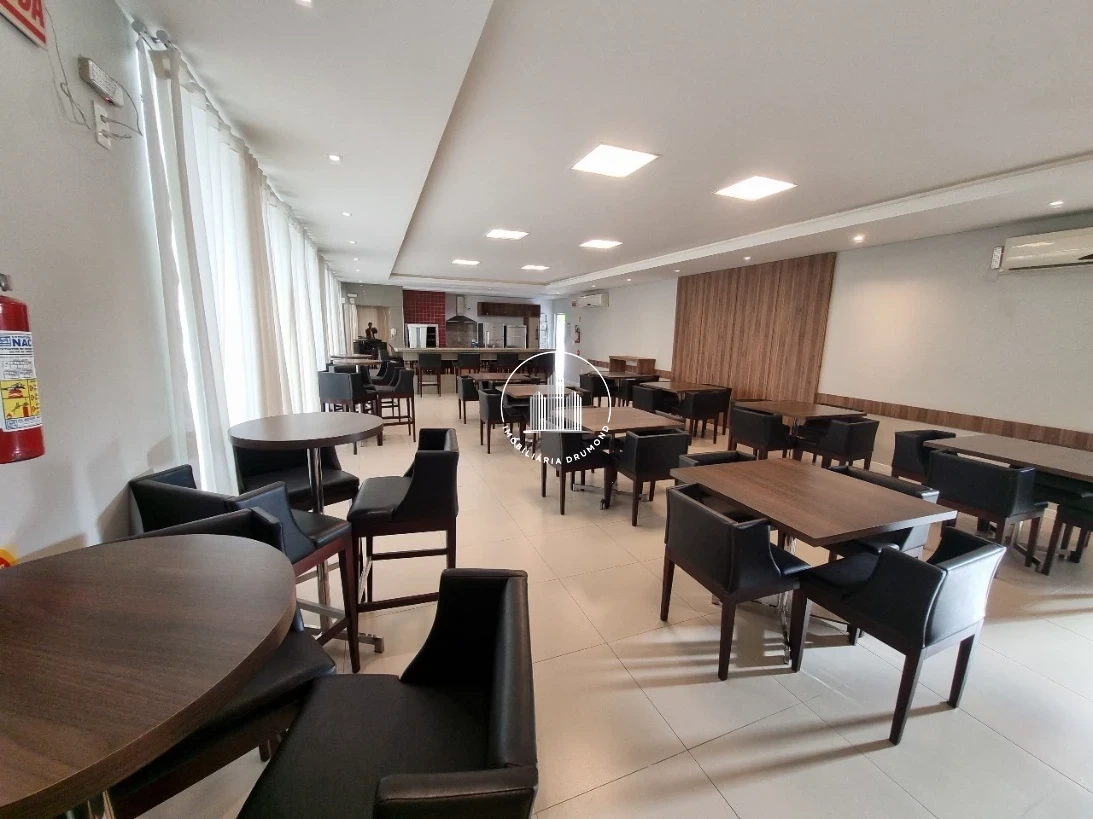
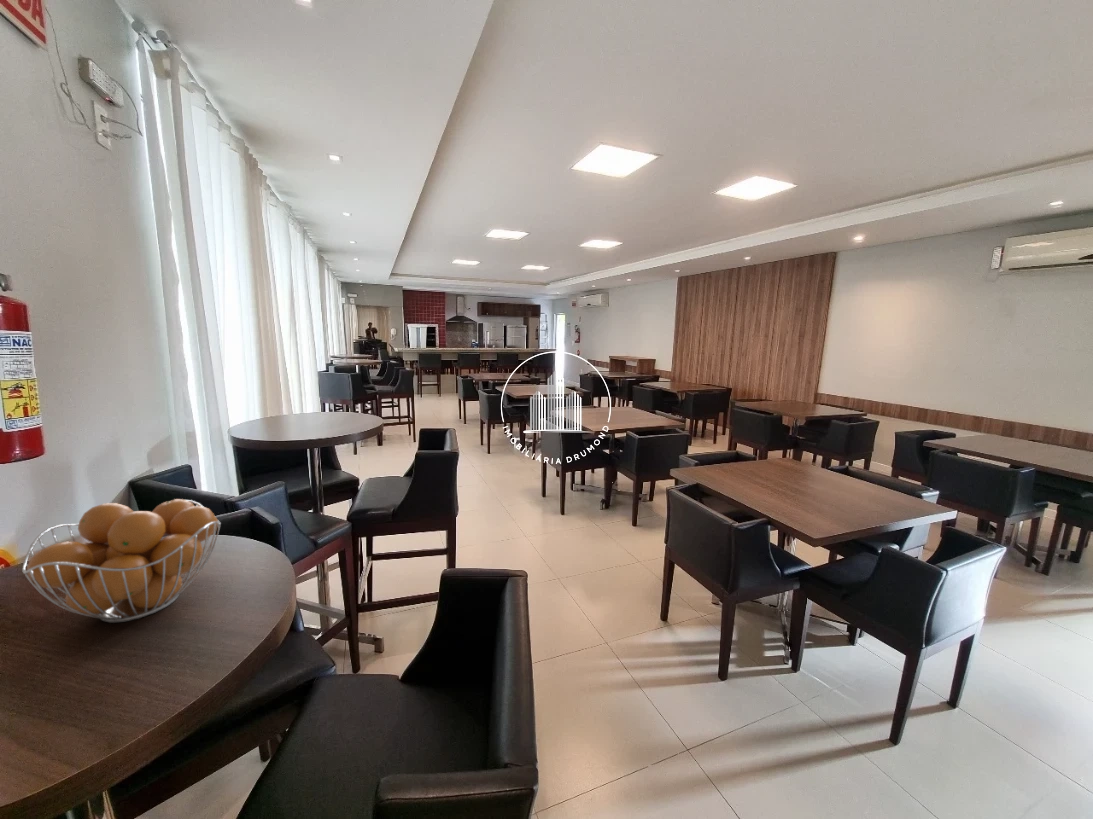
+ fruit basket [21,498,222,624]
